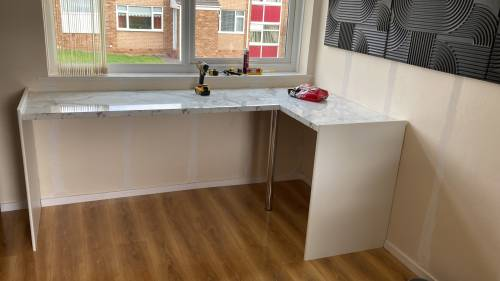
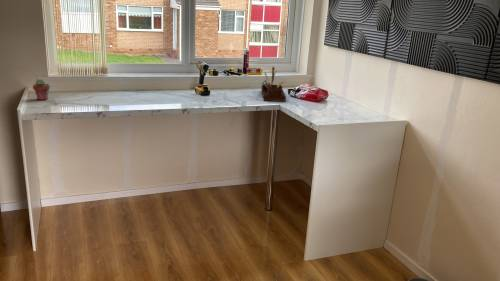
+ desk organizer [260,66,287,103]
+ potted succulent [32,78,51,101]
